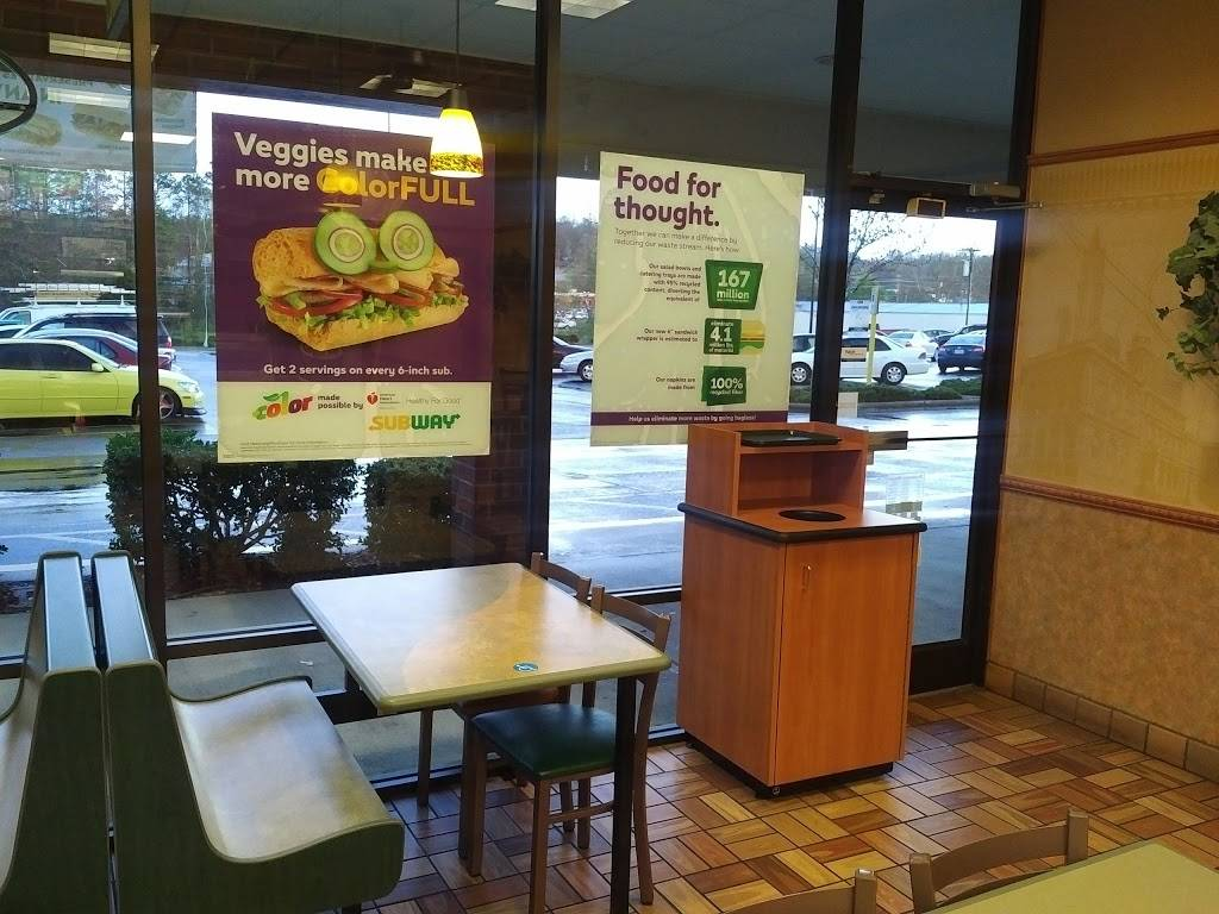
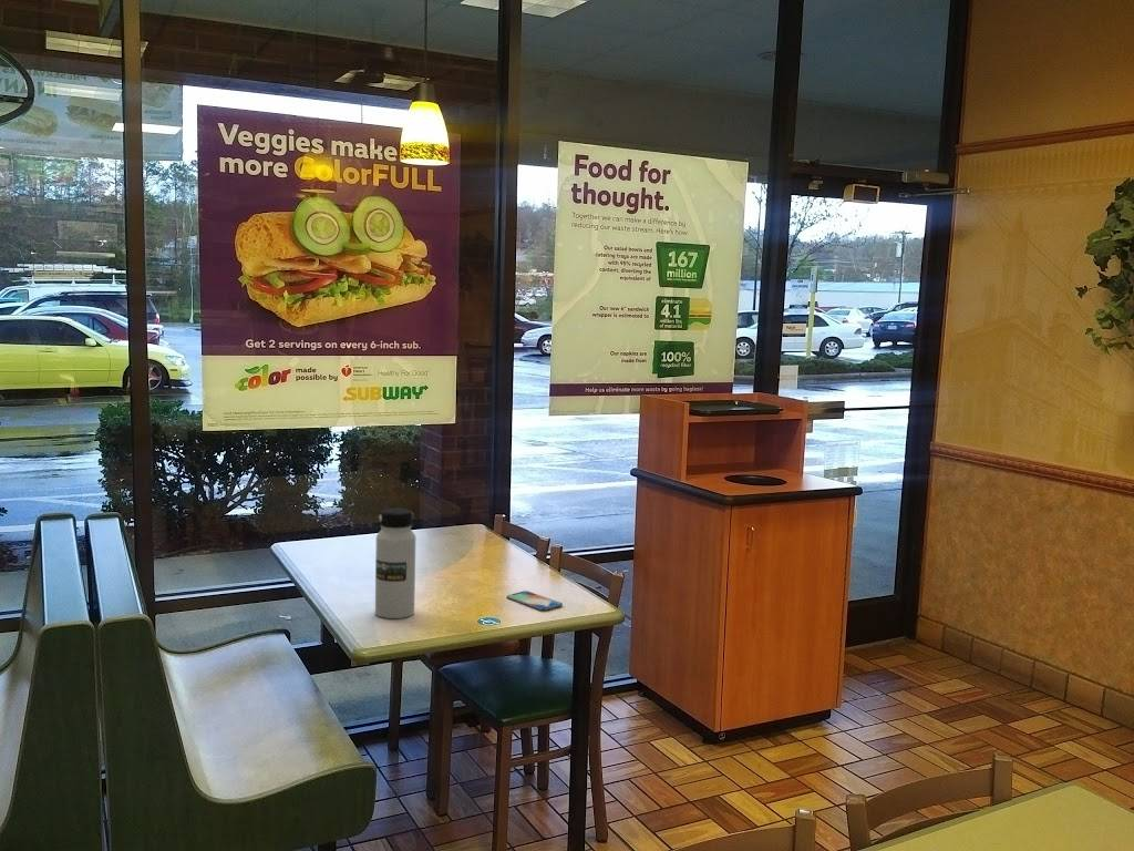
+ water bottle [374,507,416,619]
+ smartphone [505,589,564,612]
